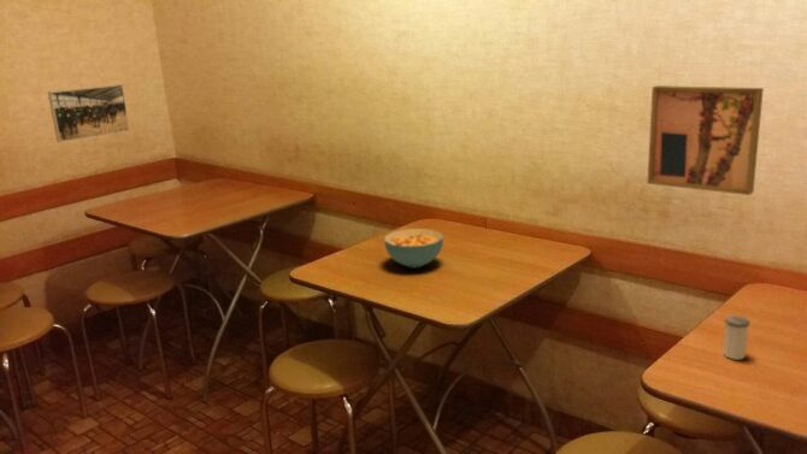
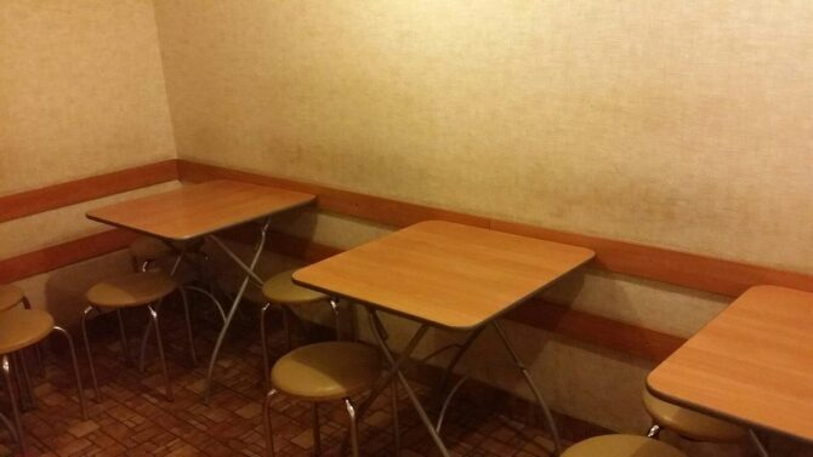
- wall art [647,84,765,196]
- cereal bowl [383,228,444,269]
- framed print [47,83,131,143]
- salt shaker [721,314,752,360]
